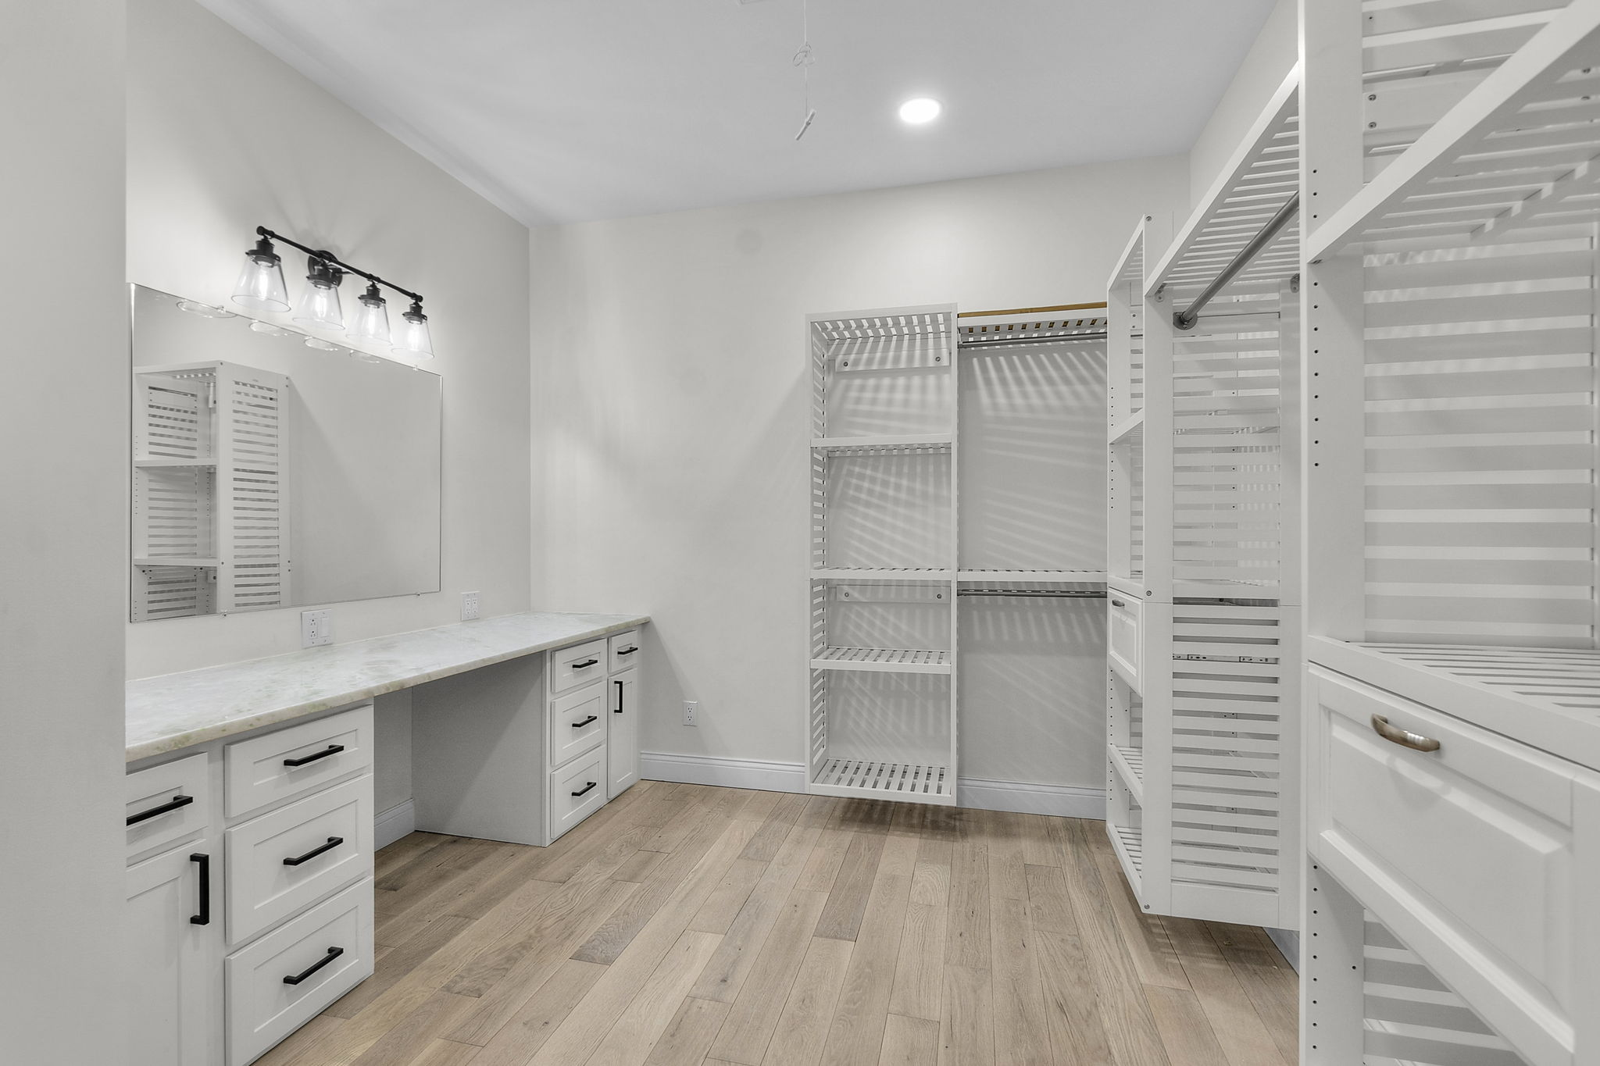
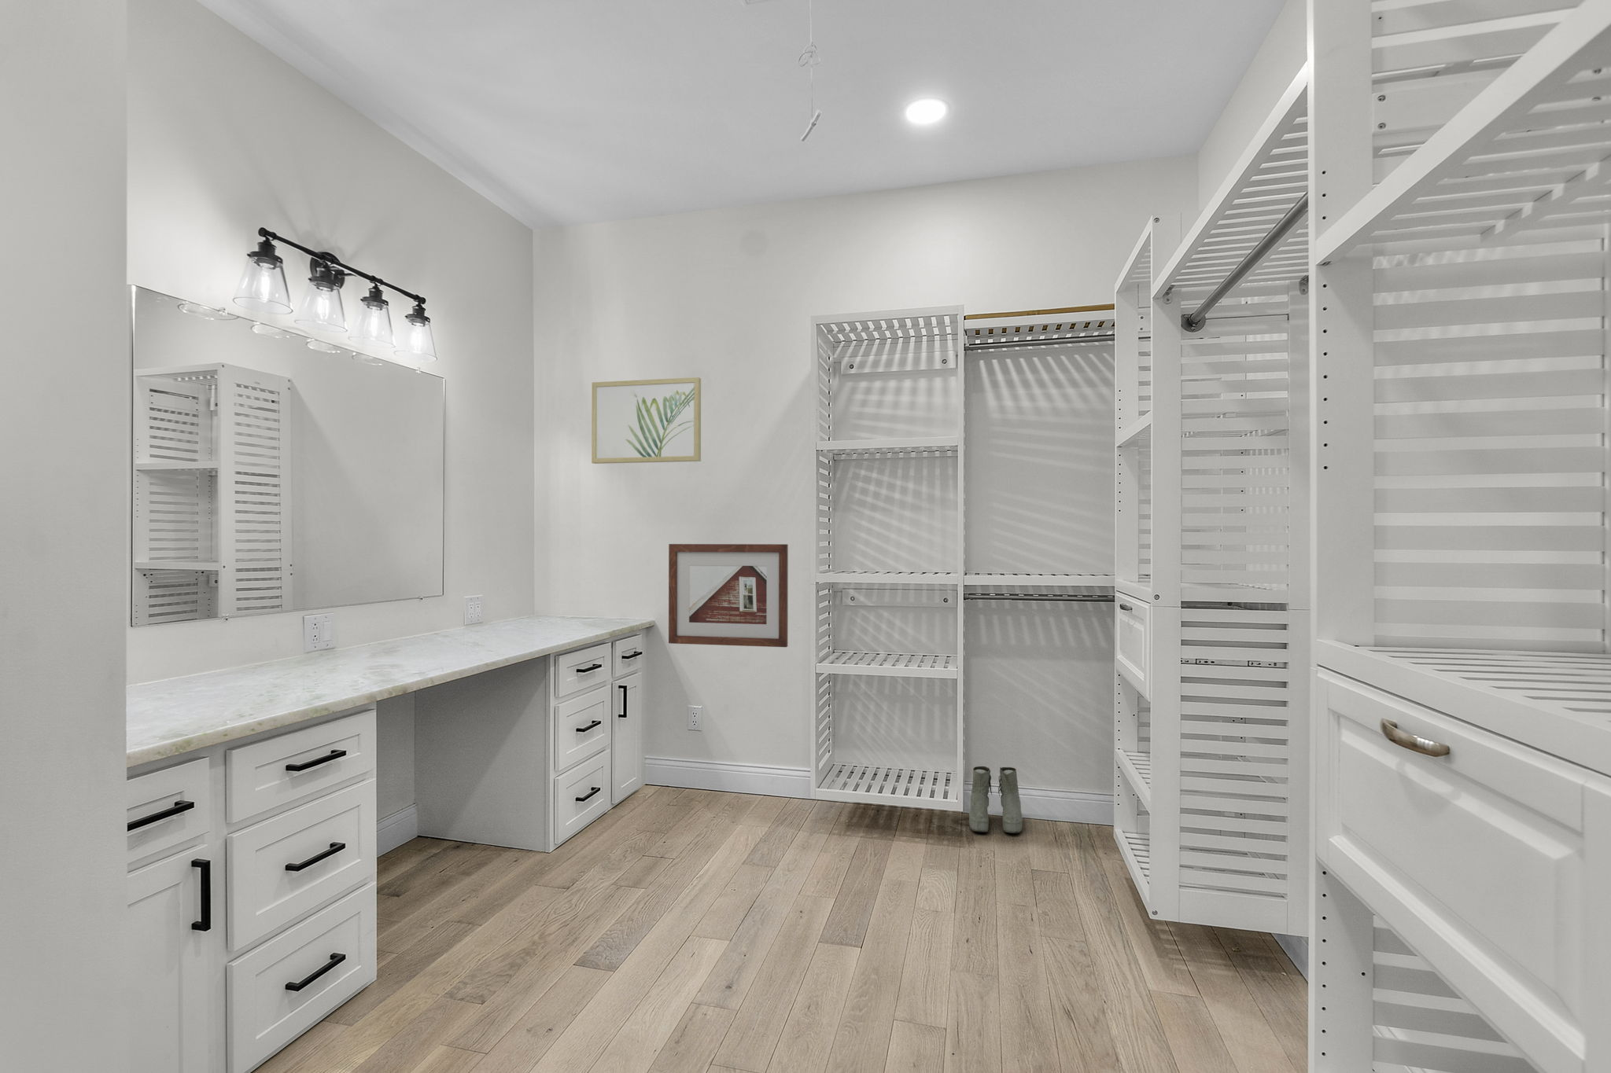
+ boots [968,765,1023,833]
+ picture frame [668,544,789,648]
+ wall art [591,376,702,465]
